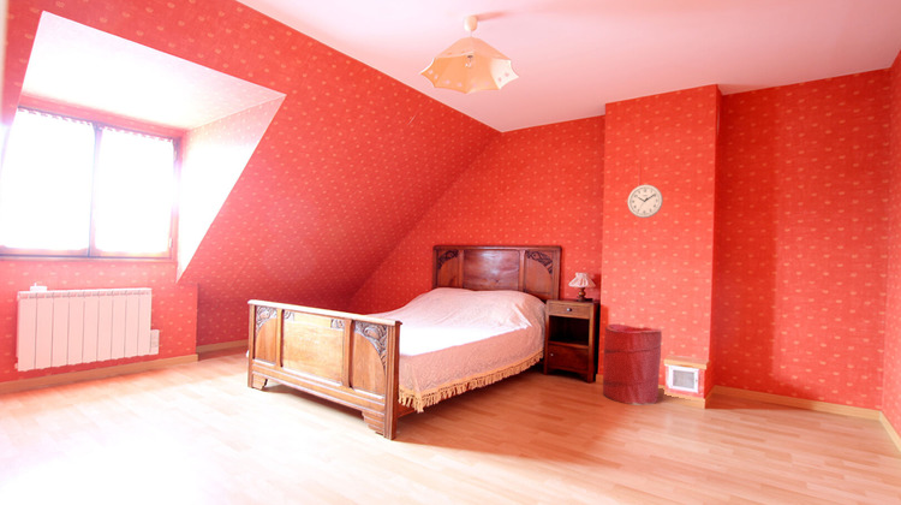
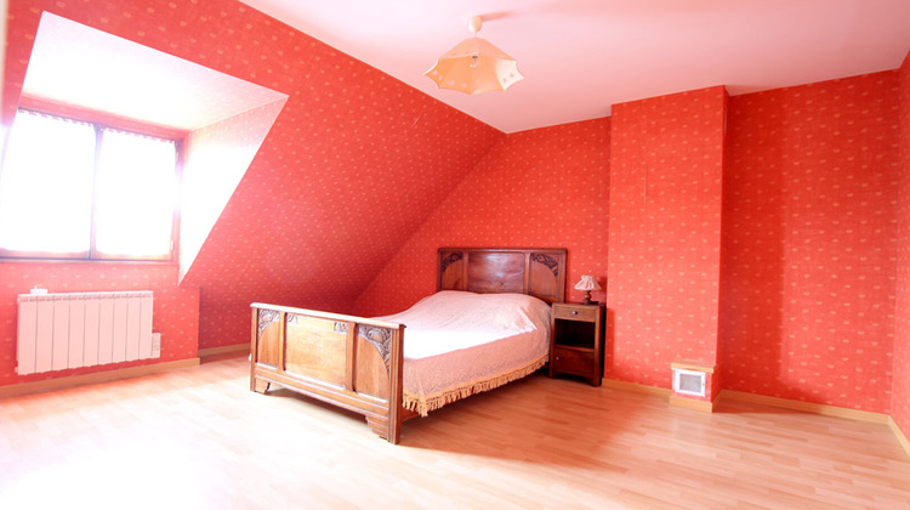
- wall clock [626,184,664,219]
- laundry hamper [602,322,663,406]
